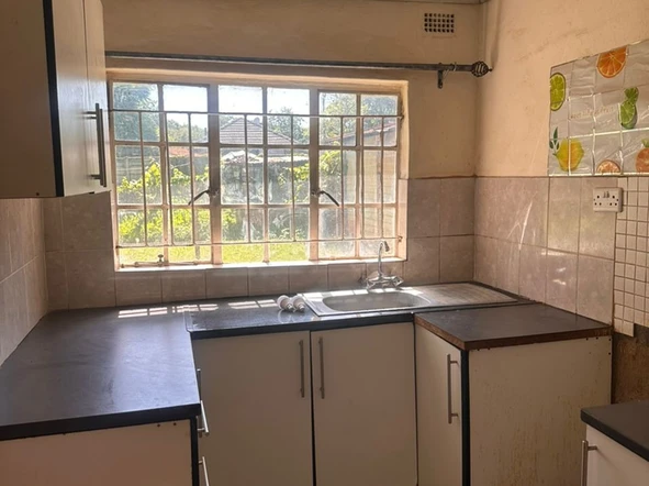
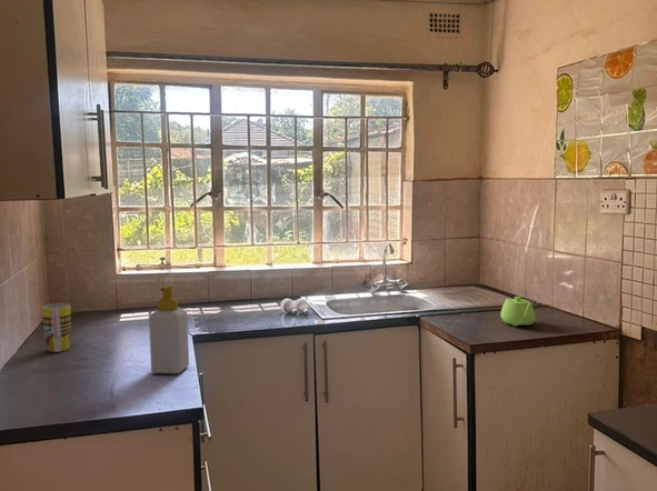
+ soap bottle [148,284,190,375]
+ mug [41,302,72,353]
+ teapot [500,295,536,328]
